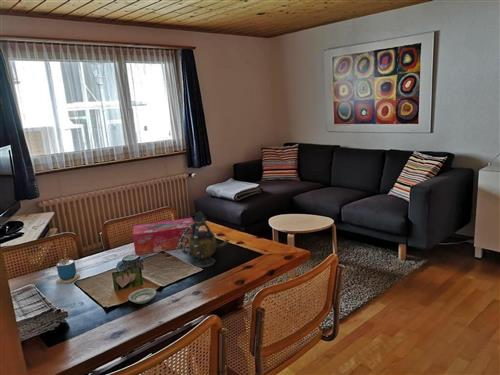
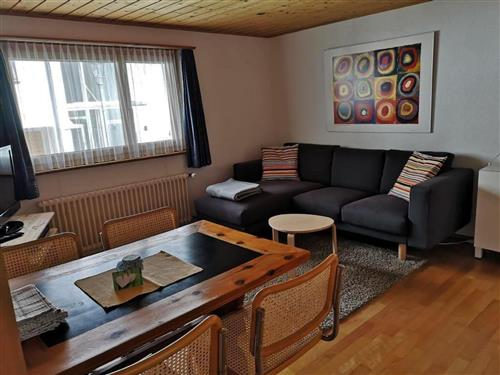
- saucer [128,287,157,305]
- tissue box [132,217,196,256]
- cup [55,248,81,284]
- teapot [179,210,230,268]
